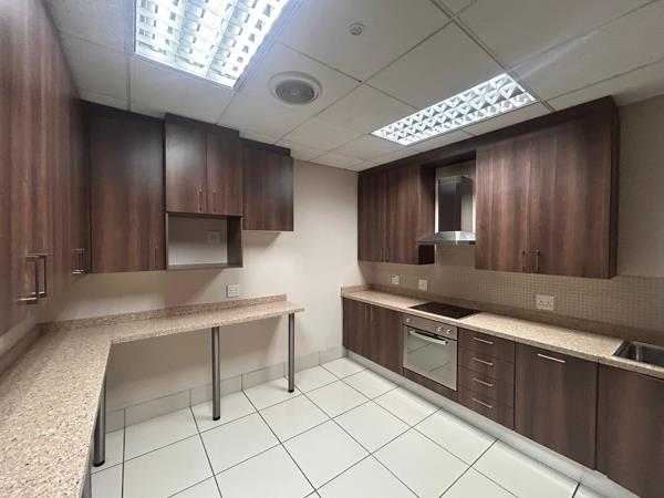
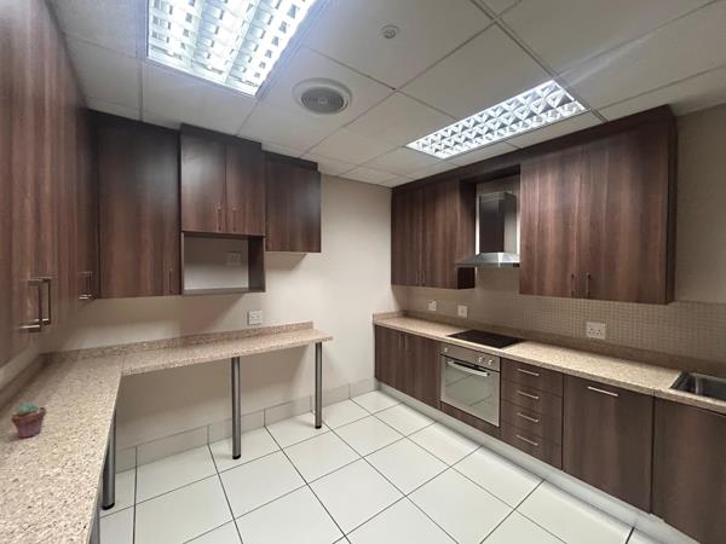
+ potted succulent [10,401,47,439]
